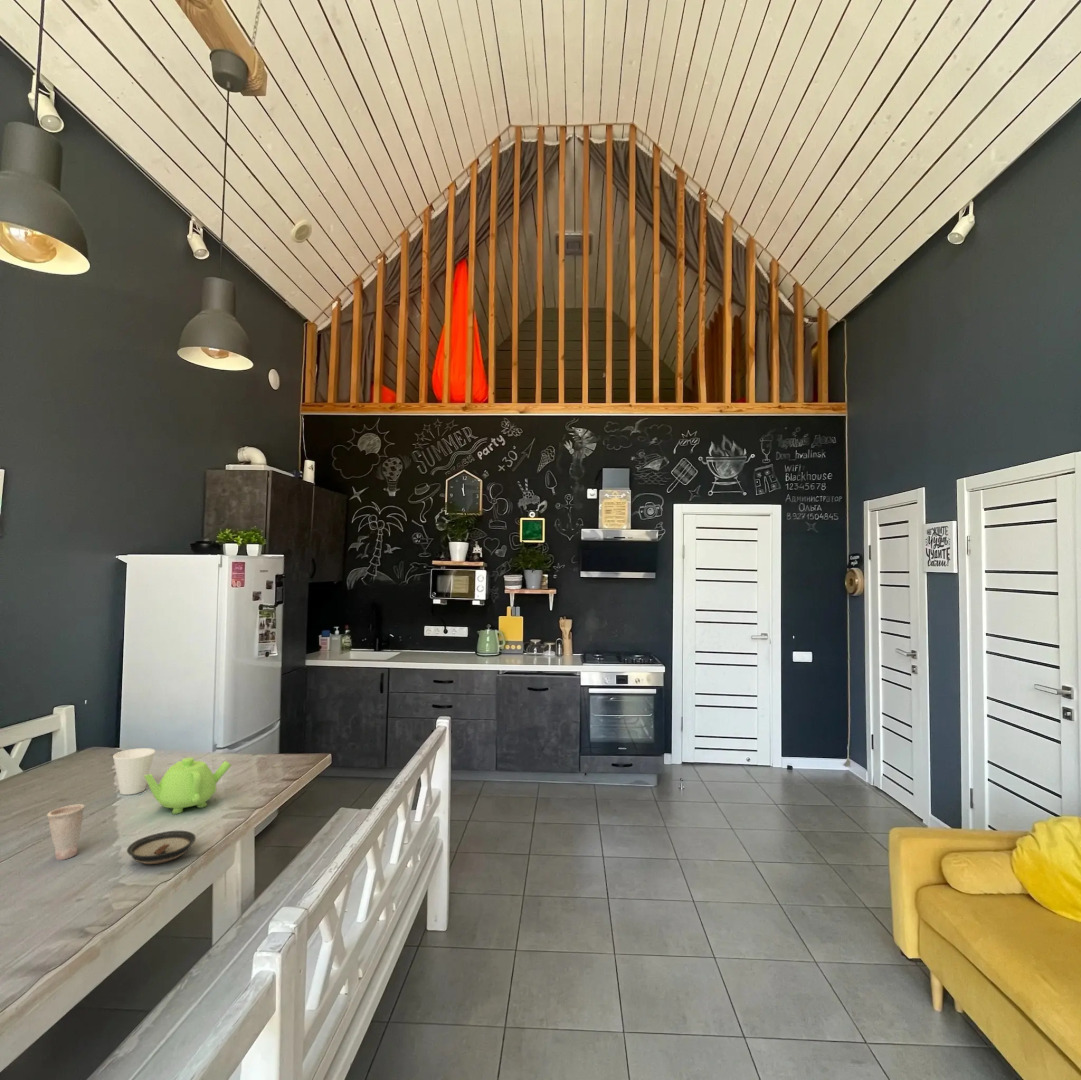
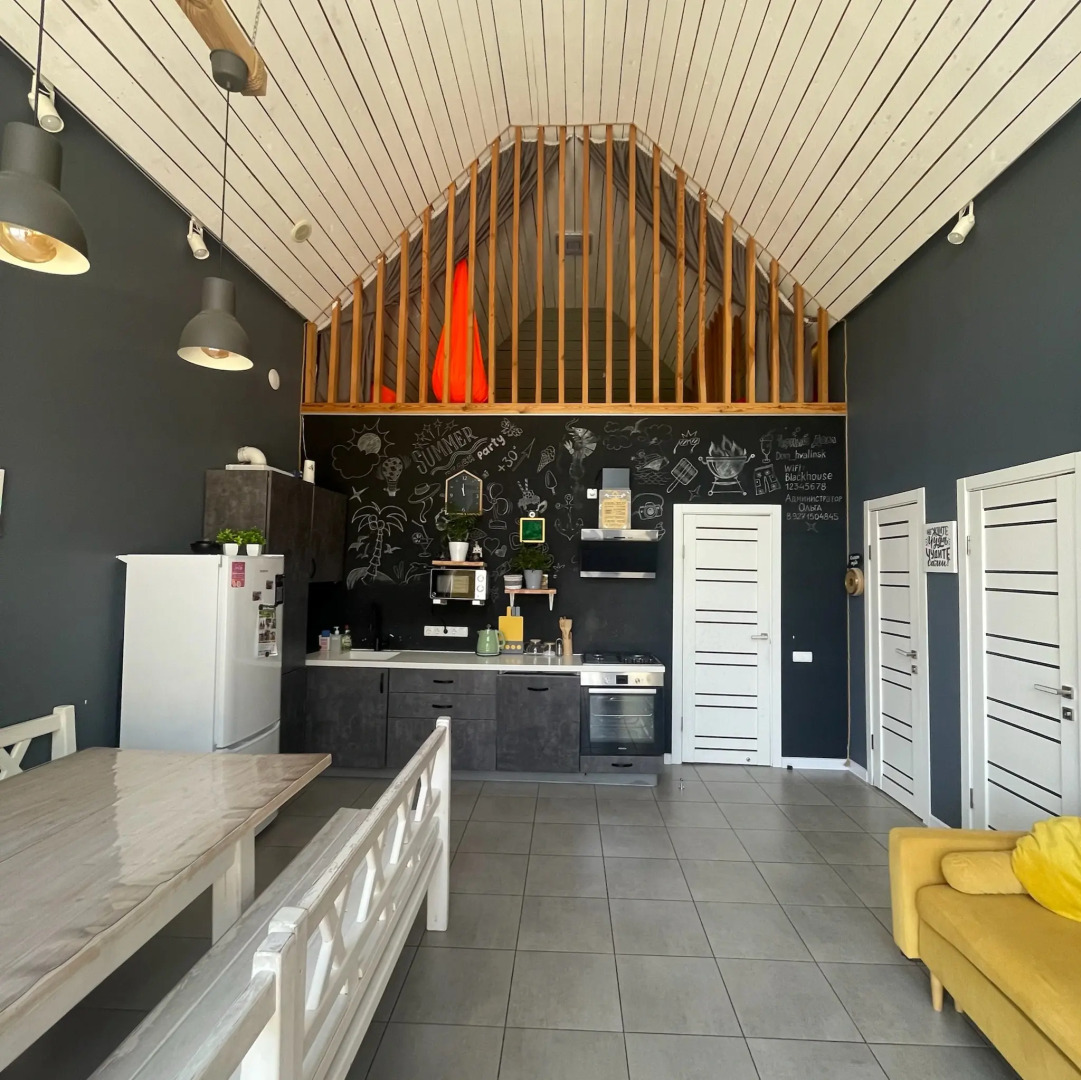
- cup [112,747,156,796]
- saucer [126,830,197,865]
- teapot [145,757,232,815]
- cup [46,803,86,861]
